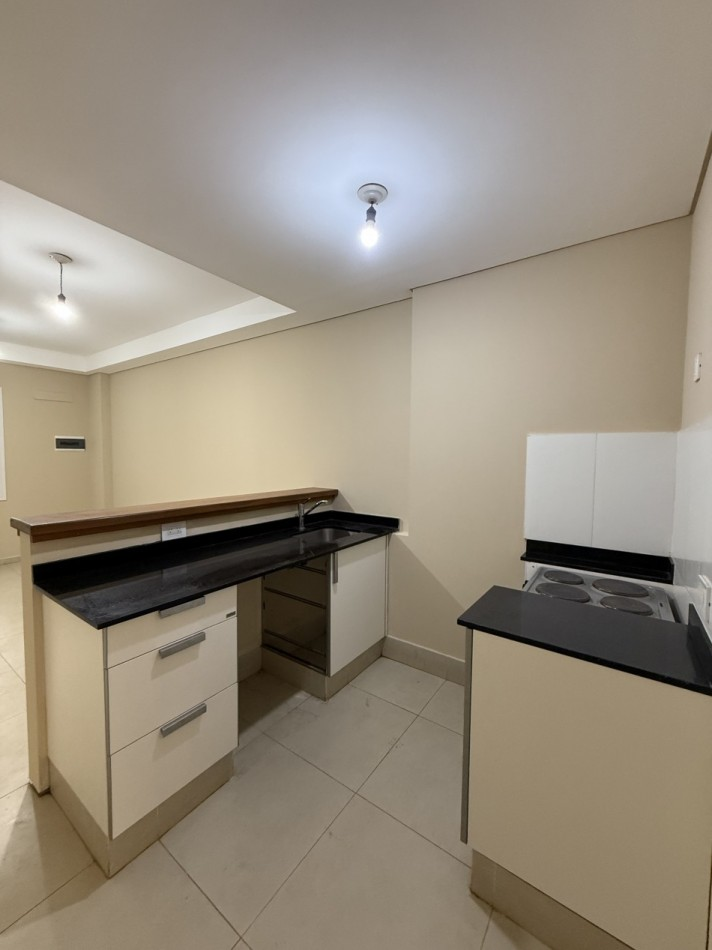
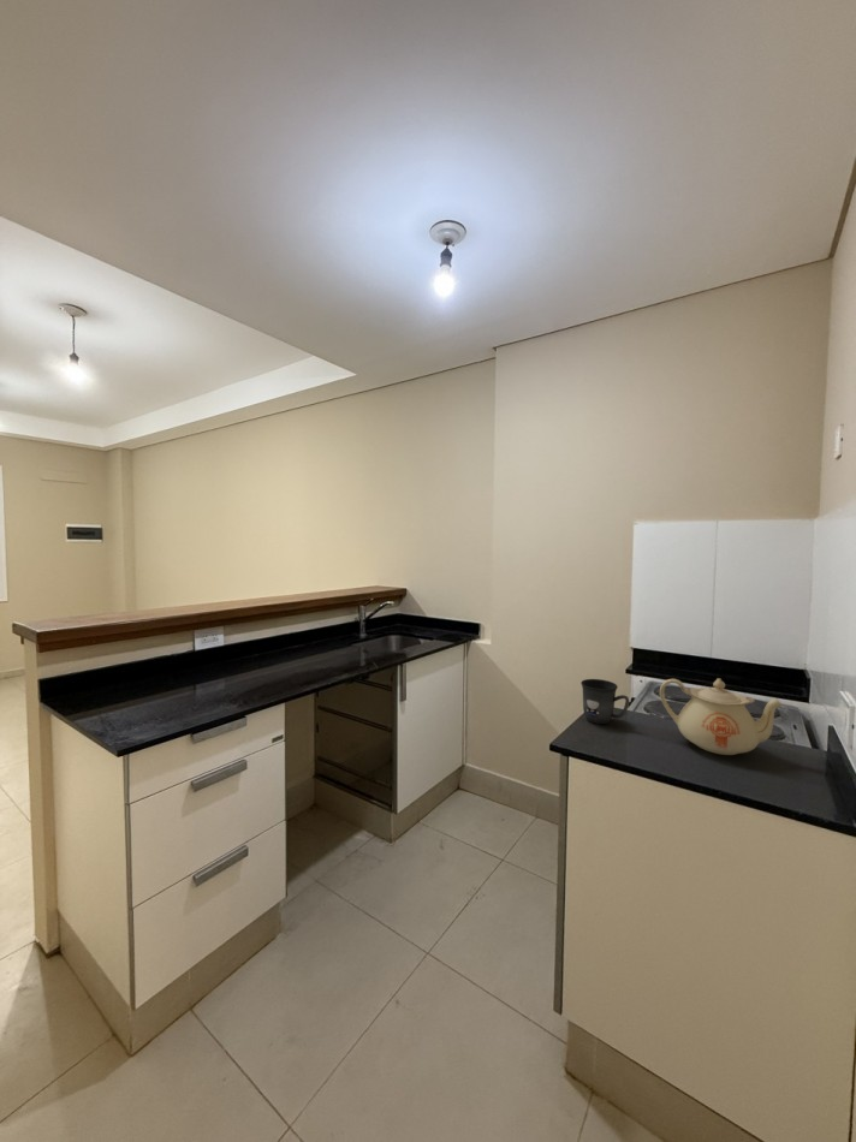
+ teapot [659,677,784,756]
+ mug [579,678,630,725]
